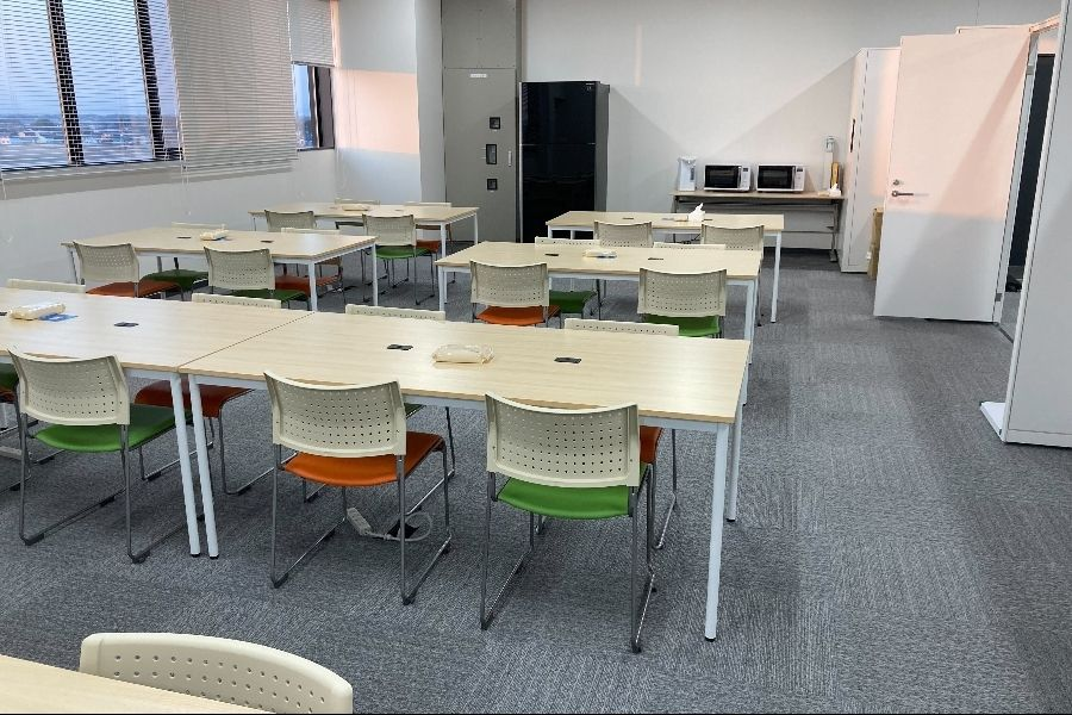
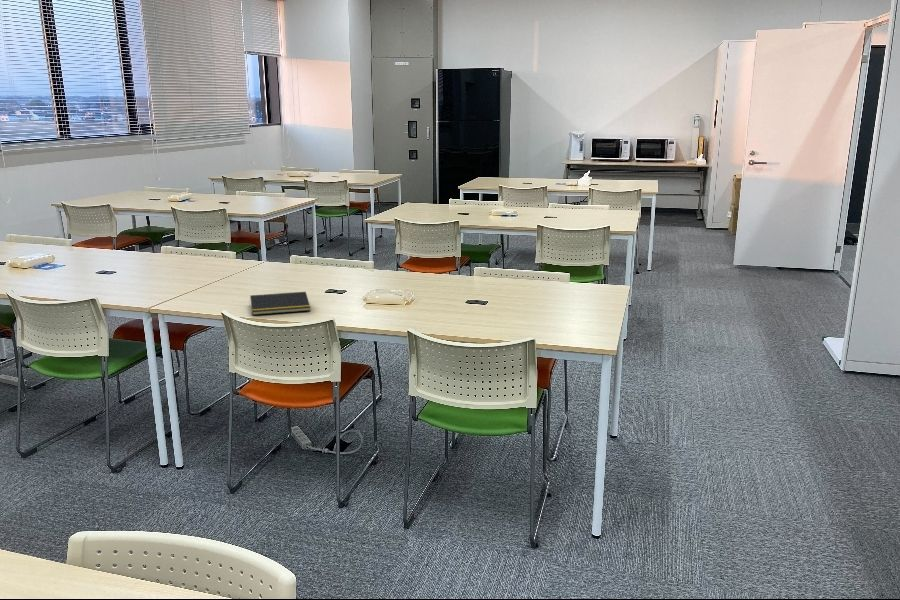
+ notepad [249,291,311,316]
